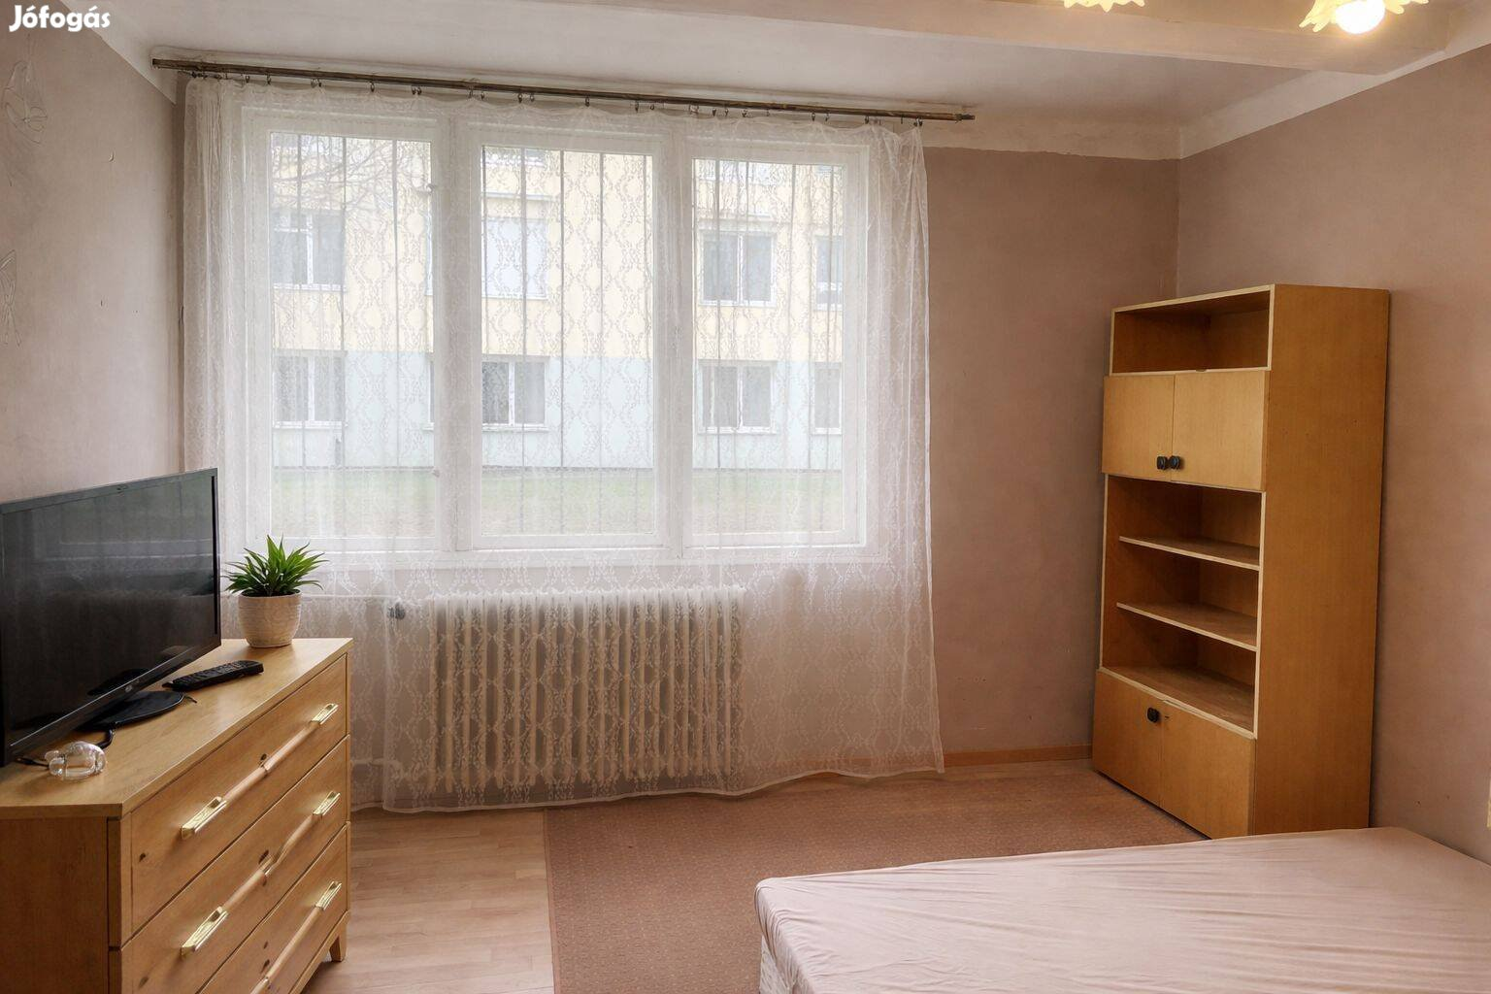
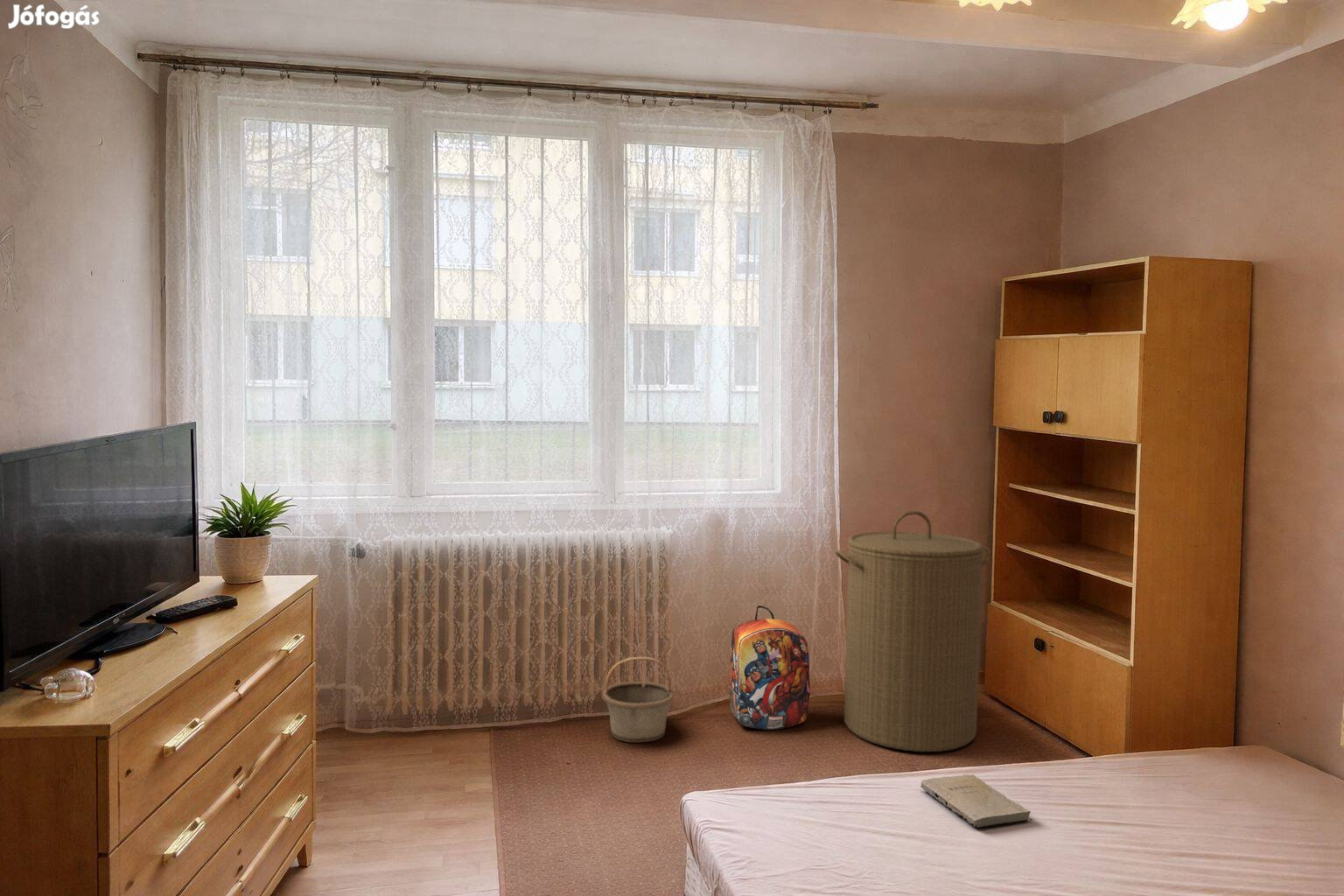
+ book [920,774,1033,829]
+ basket [602,656,675,743]
+ laundry hamper [834,510,991,753]
+ backpack [728,605,811,731]
